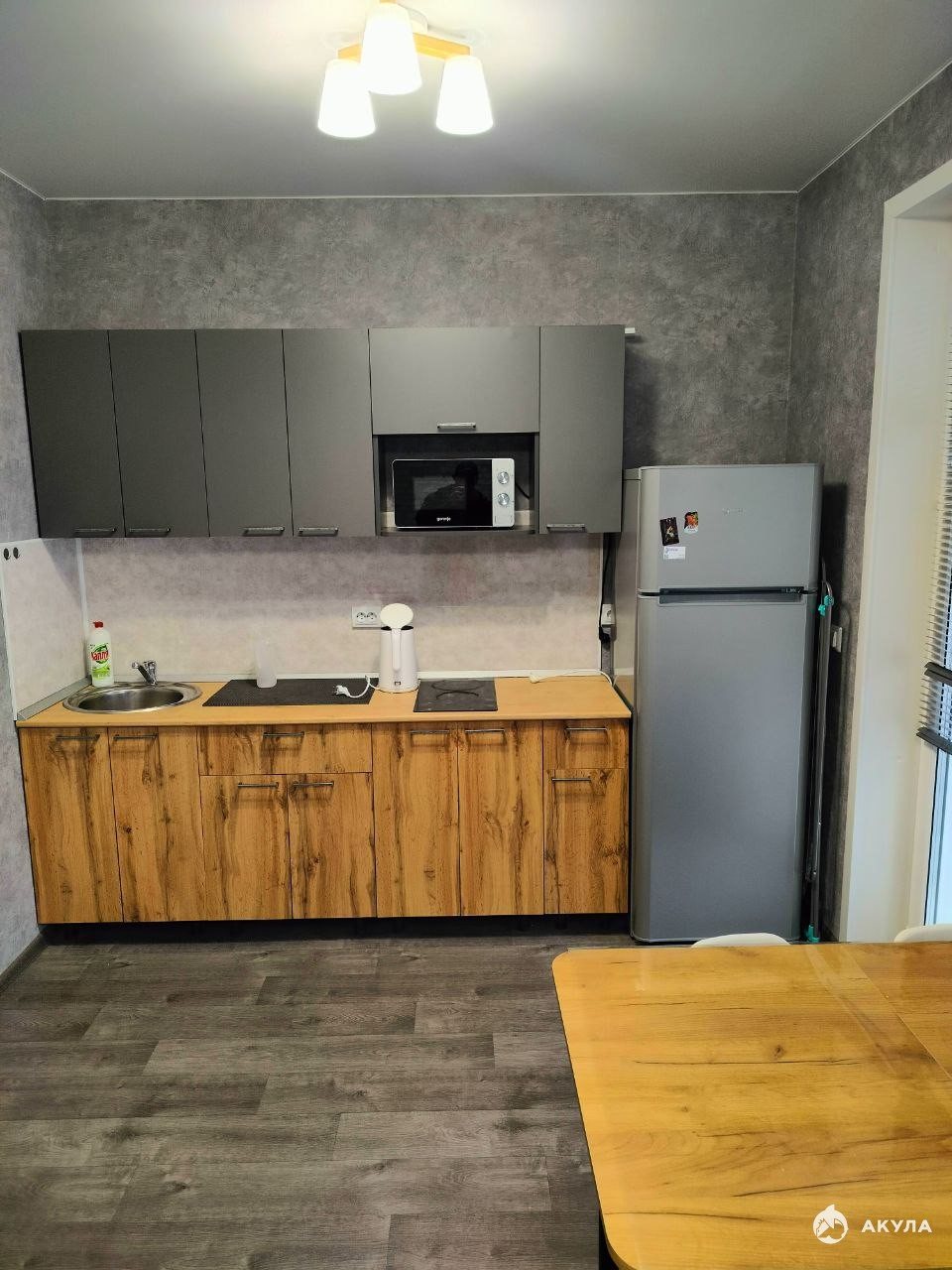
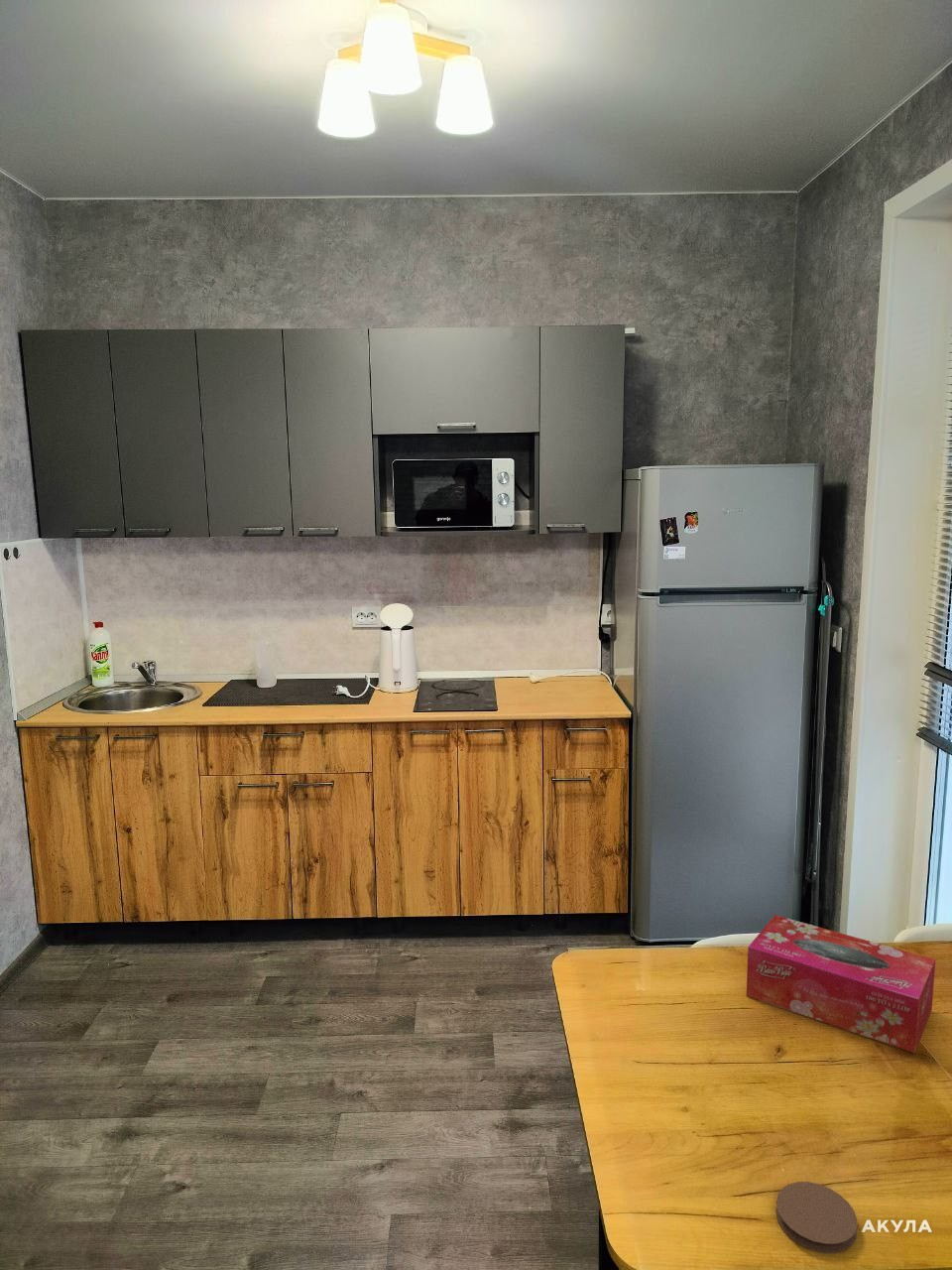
+ coaster [774,1181,858,1254]
+ tissue box [746,914,936,1054]
